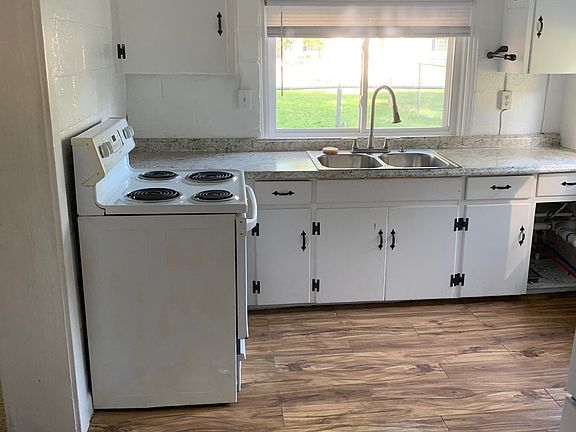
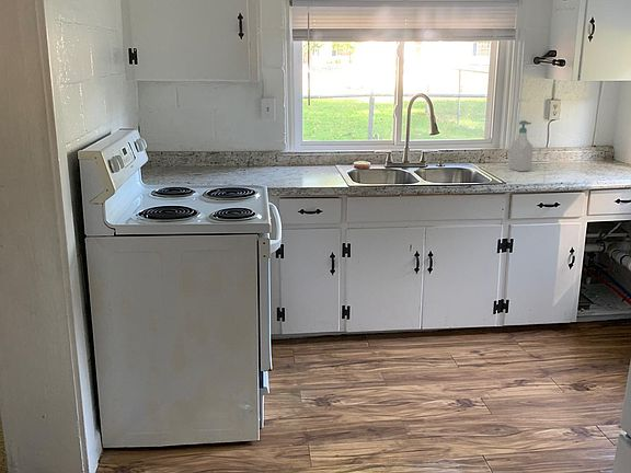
+ soap bottle [508,119,534,172]
